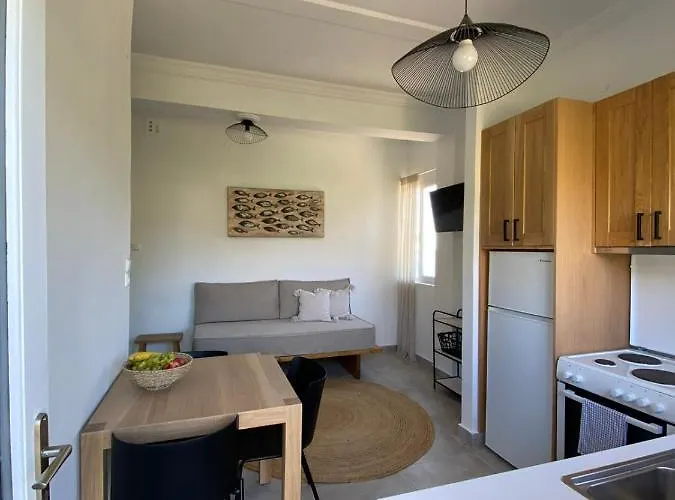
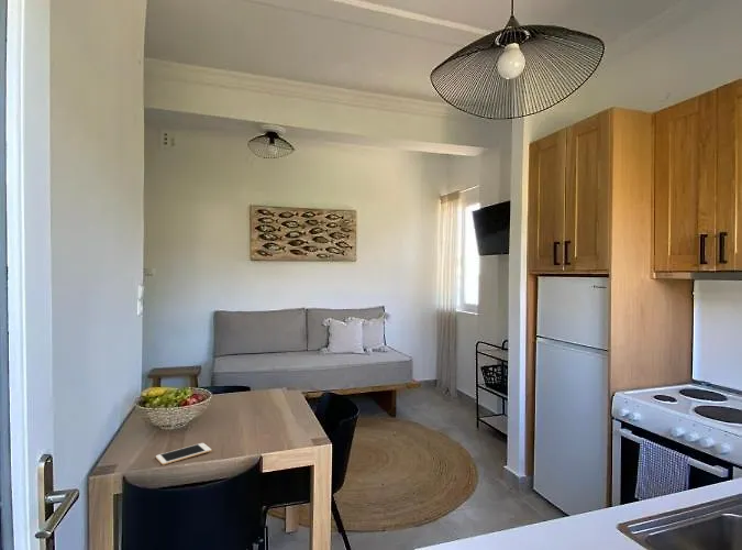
+ cell phone [155,442,212,466]
